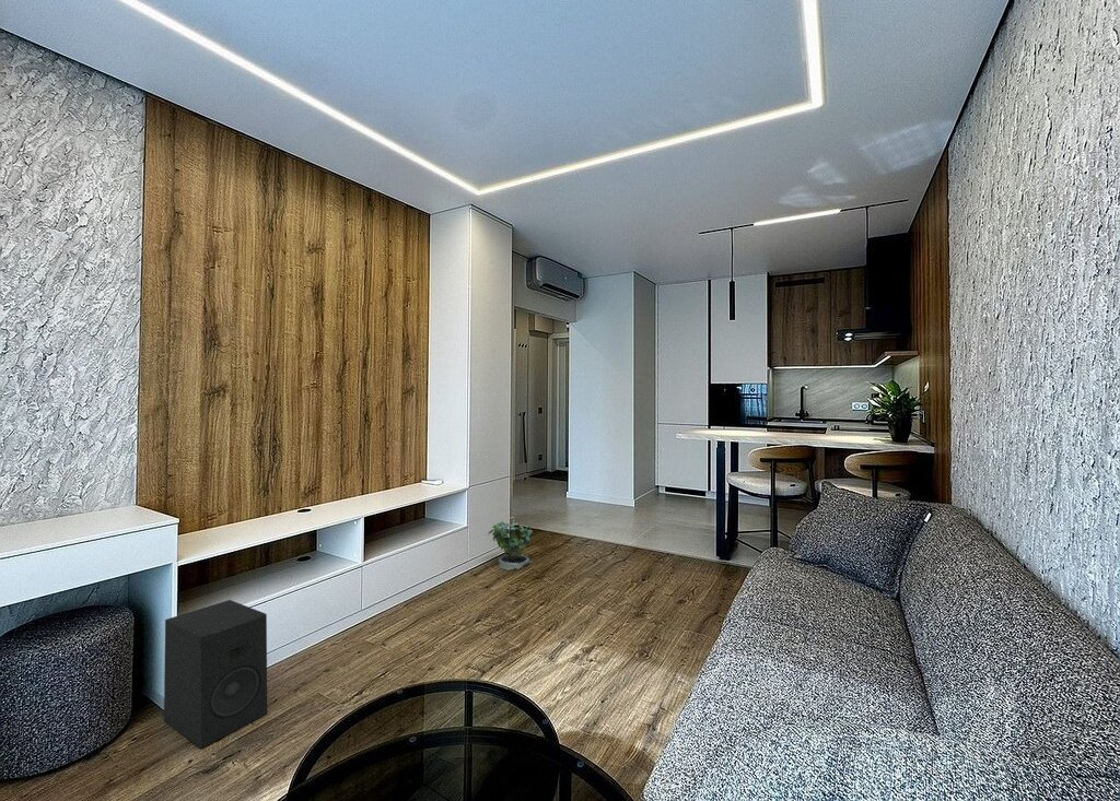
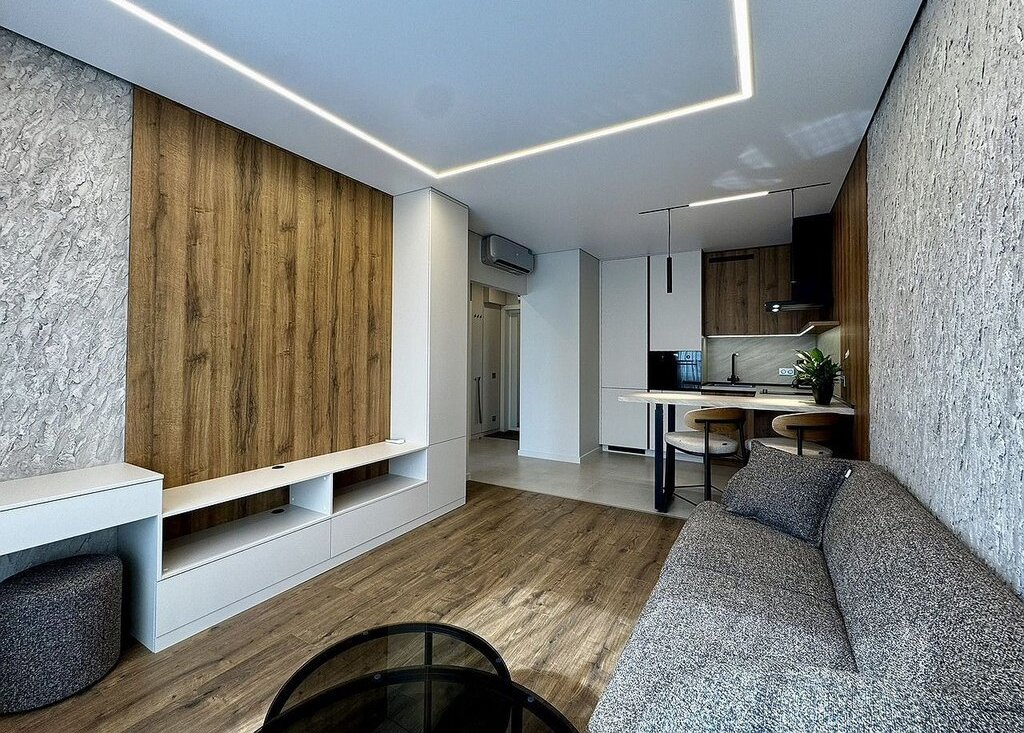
- speaker [163,599,268,749]
- potted plant [487,520,535,572]
